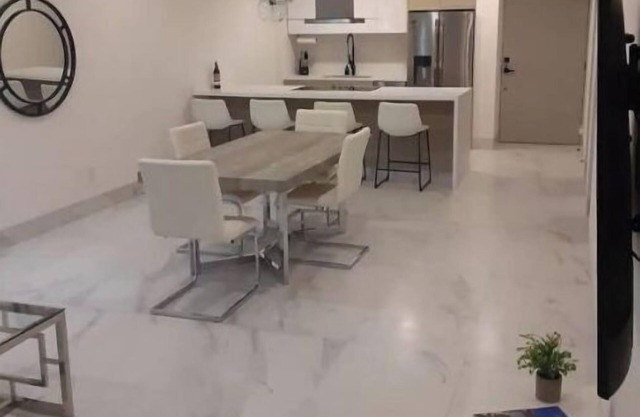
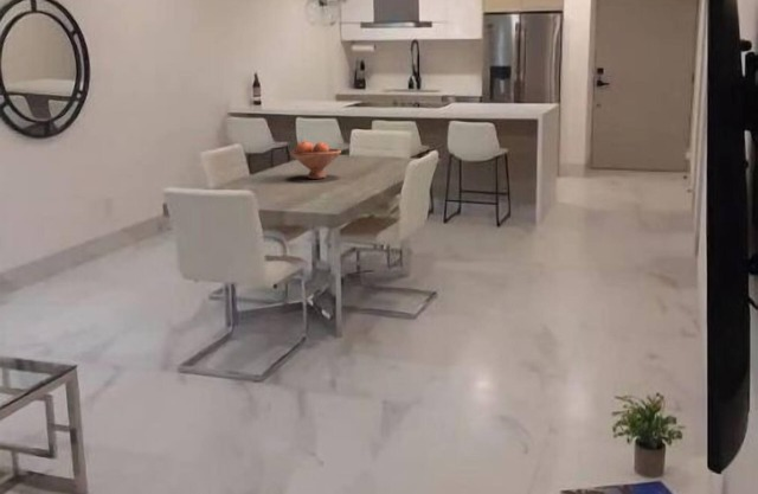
+ fruit bowl [289,140,342,180]
